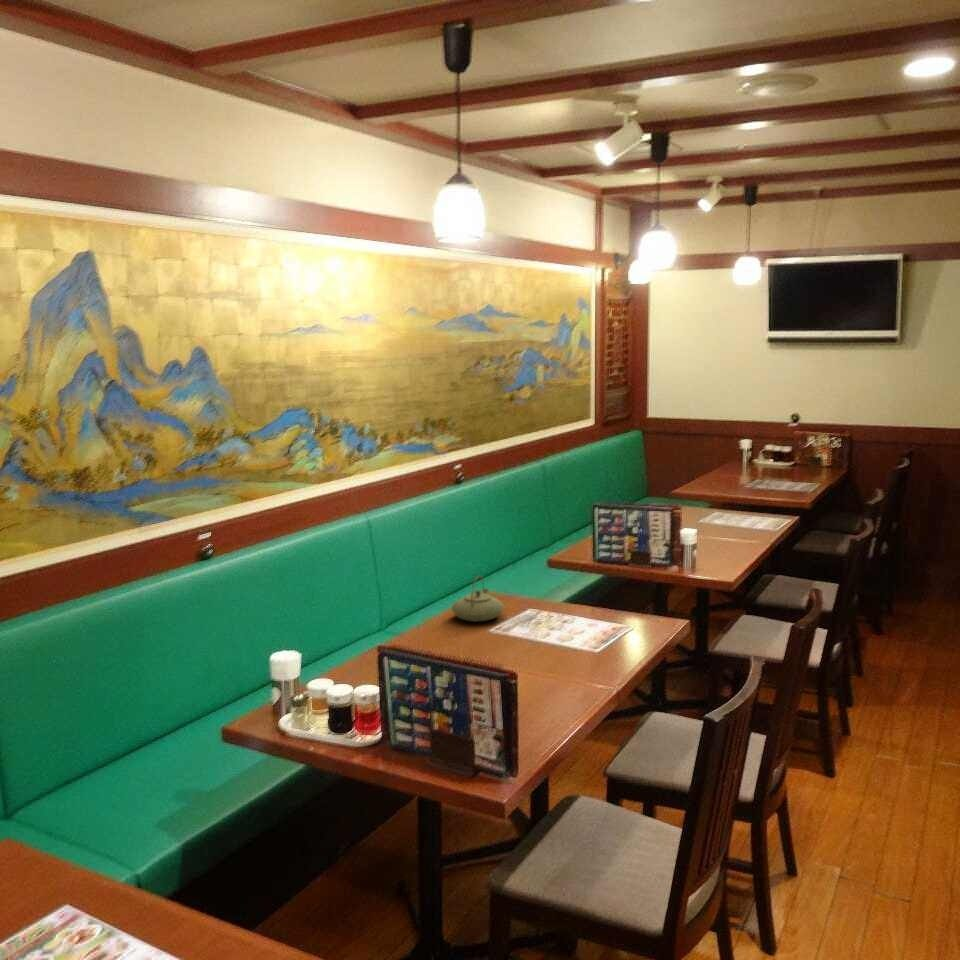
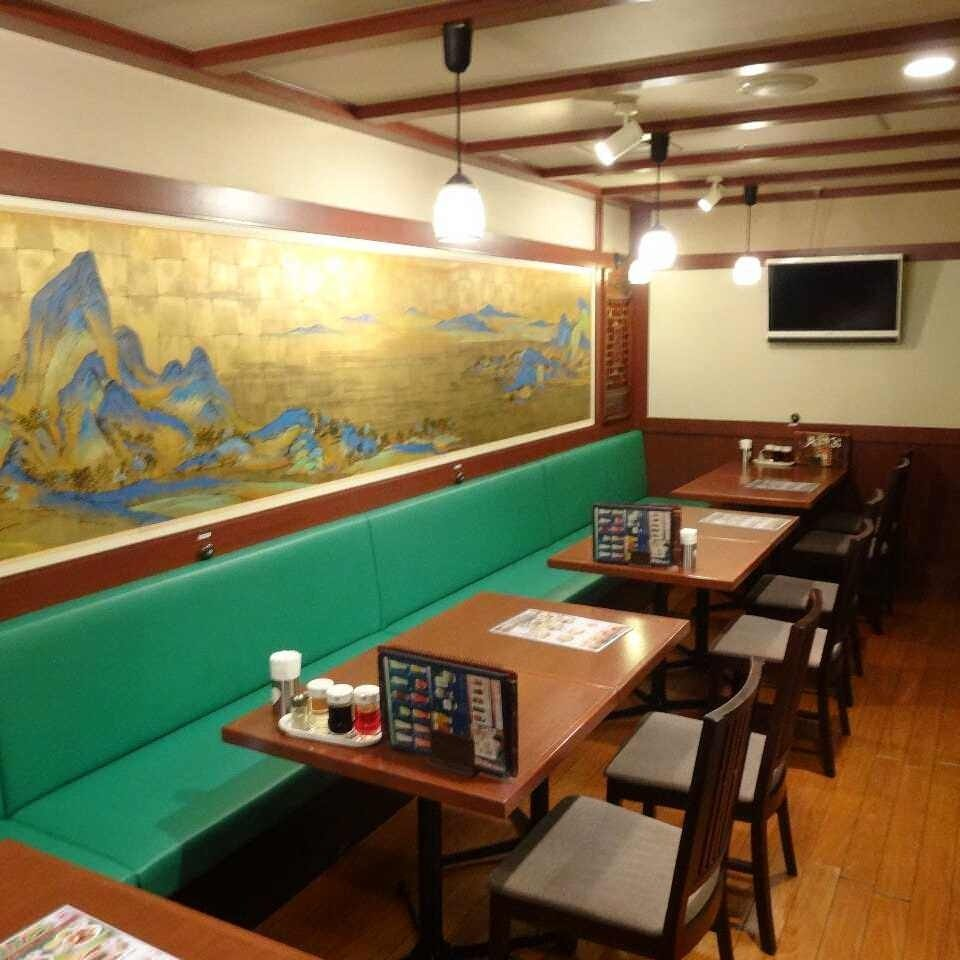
- teapot [451,574,506,623]
